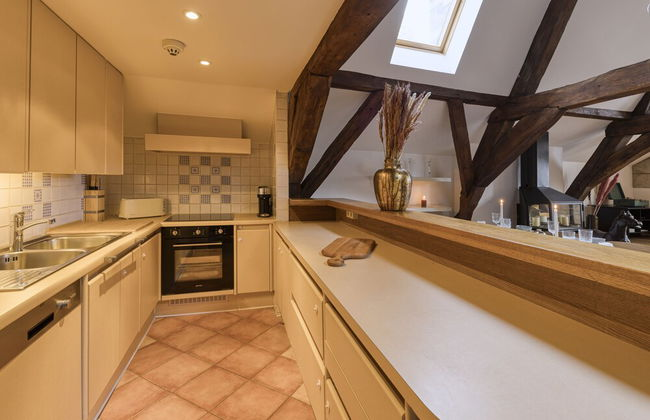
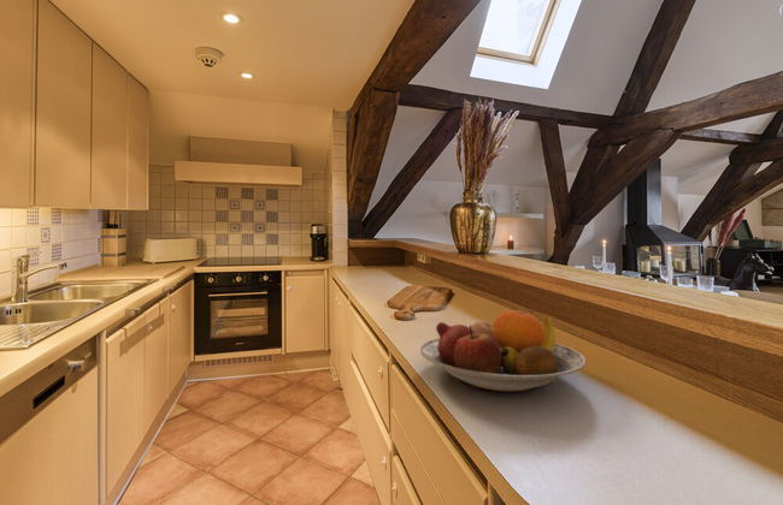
+ fruit bowl [419,309,587,392]
